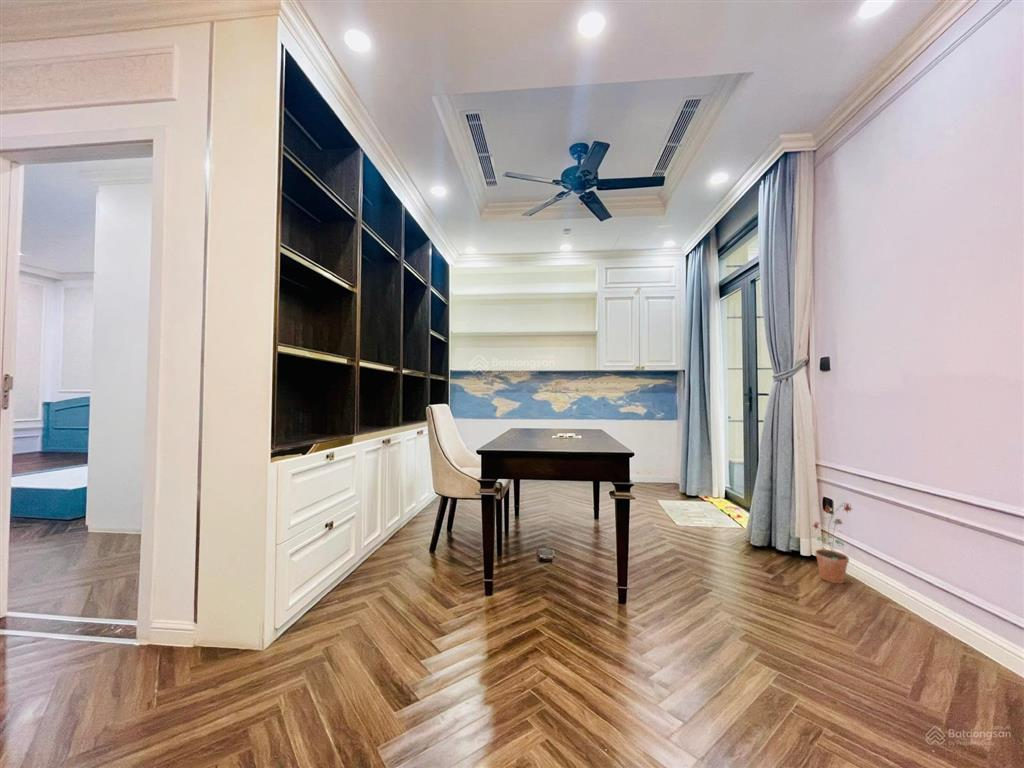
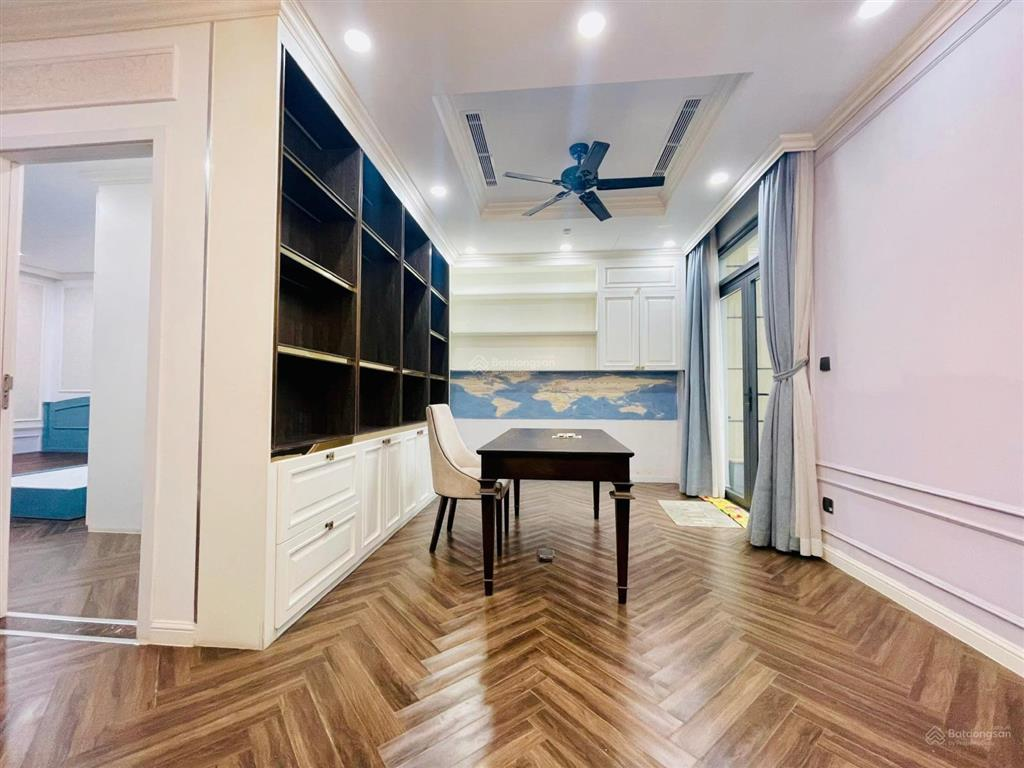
- potted plant [812,502,855,585]
